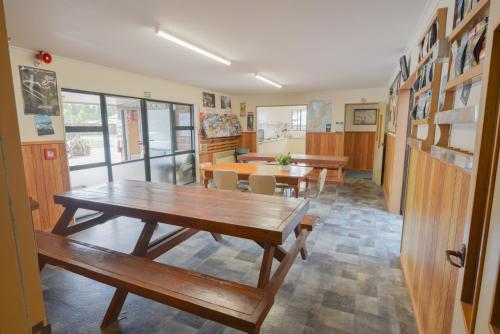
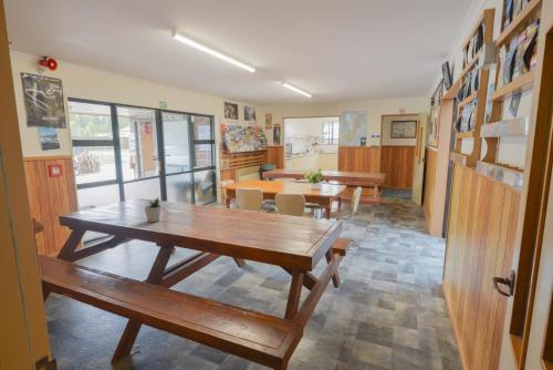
+ potted plant [143,196,163,223]
